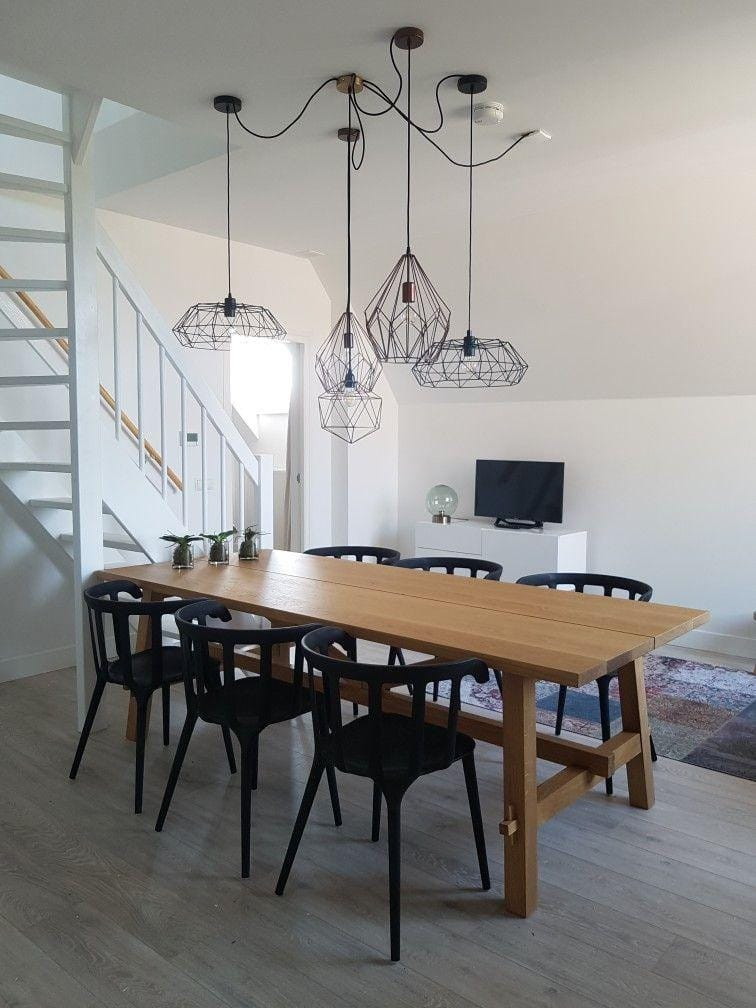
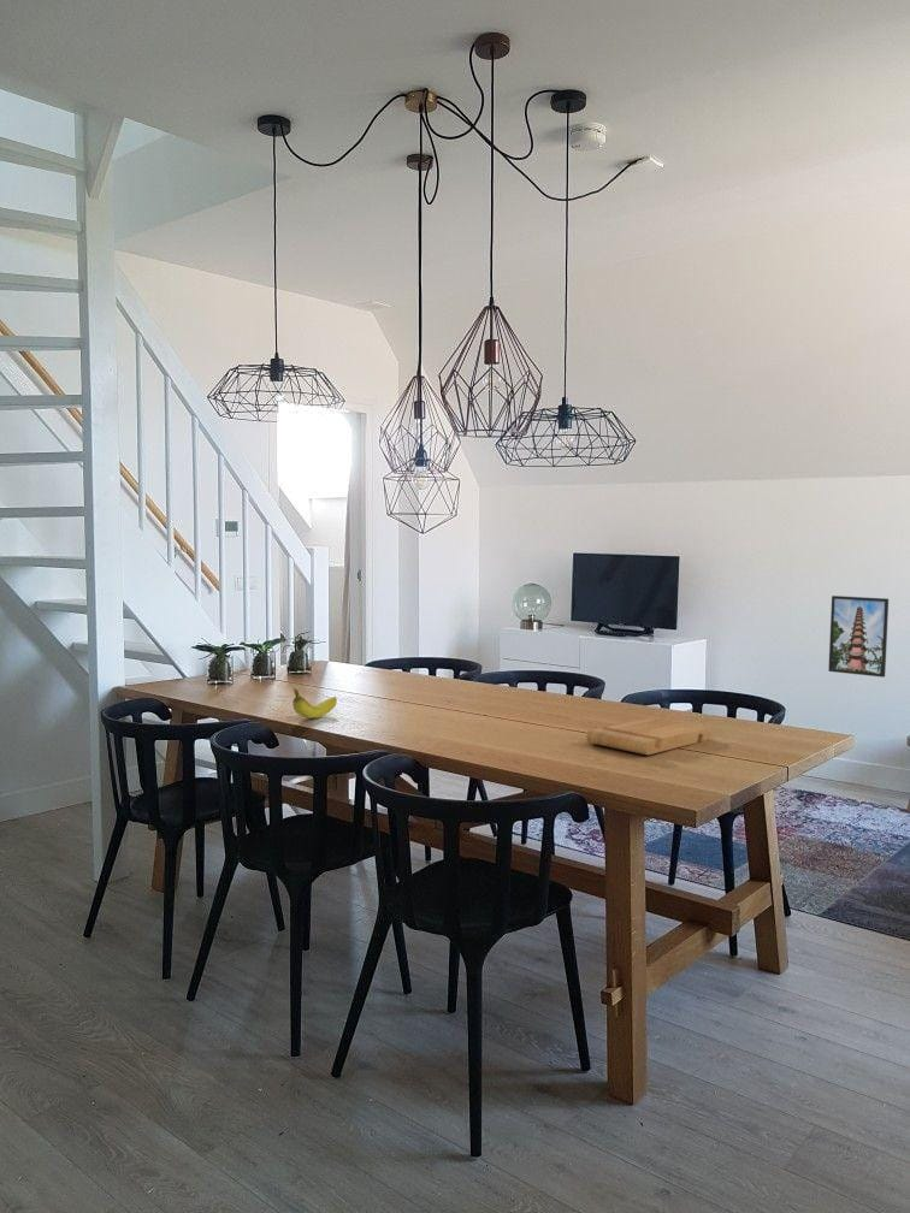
+ cutting board [585,716,713,756]
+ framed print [827,594,890,679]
+ fruit [291,687,338,720]
